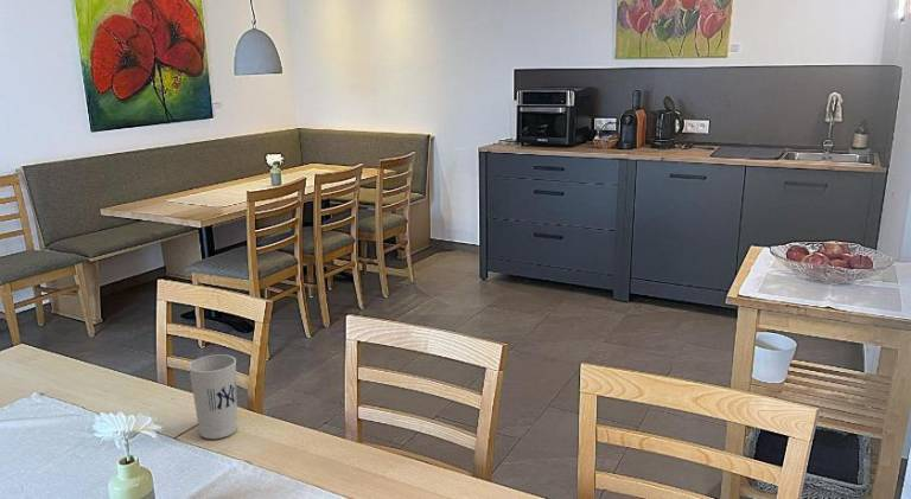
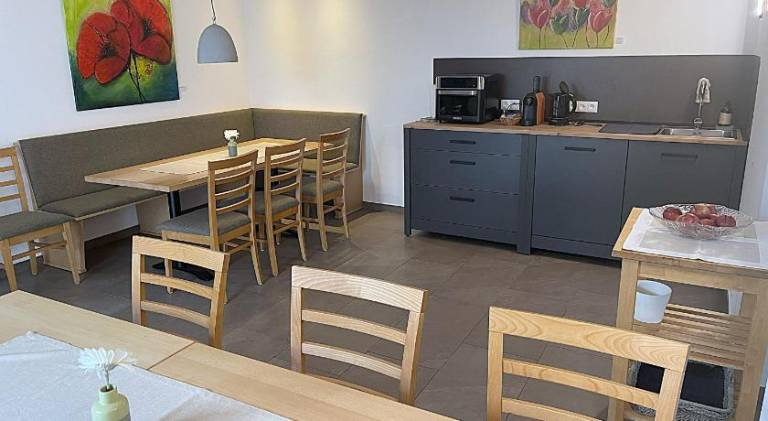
- cup [187,353,238,440]
